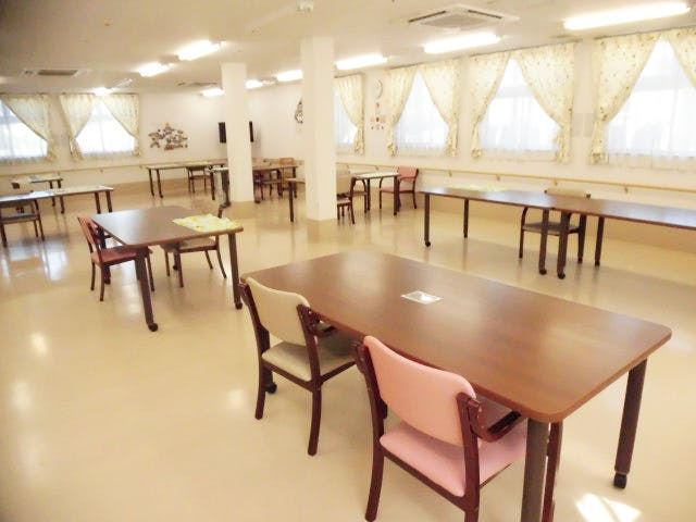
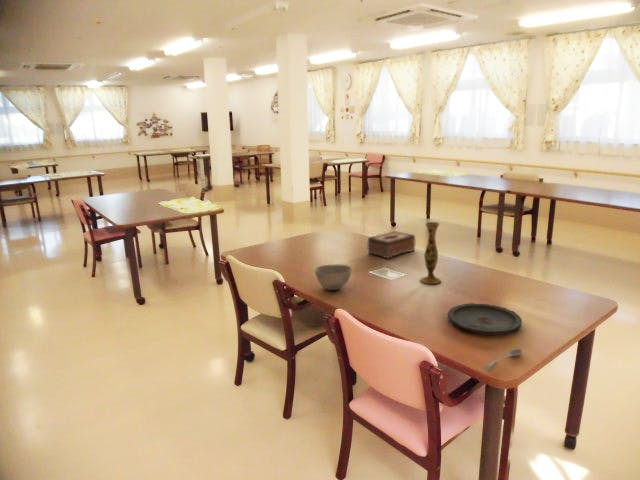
+ soupspoon [484,348,524,372]
+ vase [419,221,442,285]
+ tissue box [367,230,416,259]
+ bowl [314,264,353,291]
+ plate [447,302,523,336]
